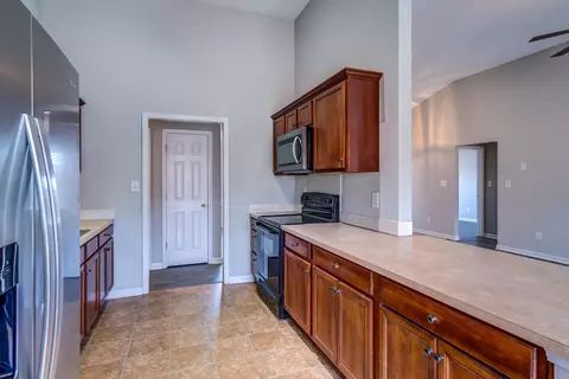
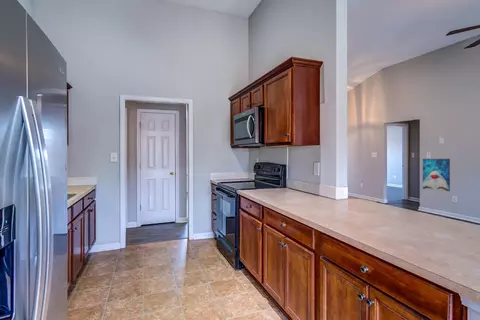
+ wall art [422,158,451,192]
